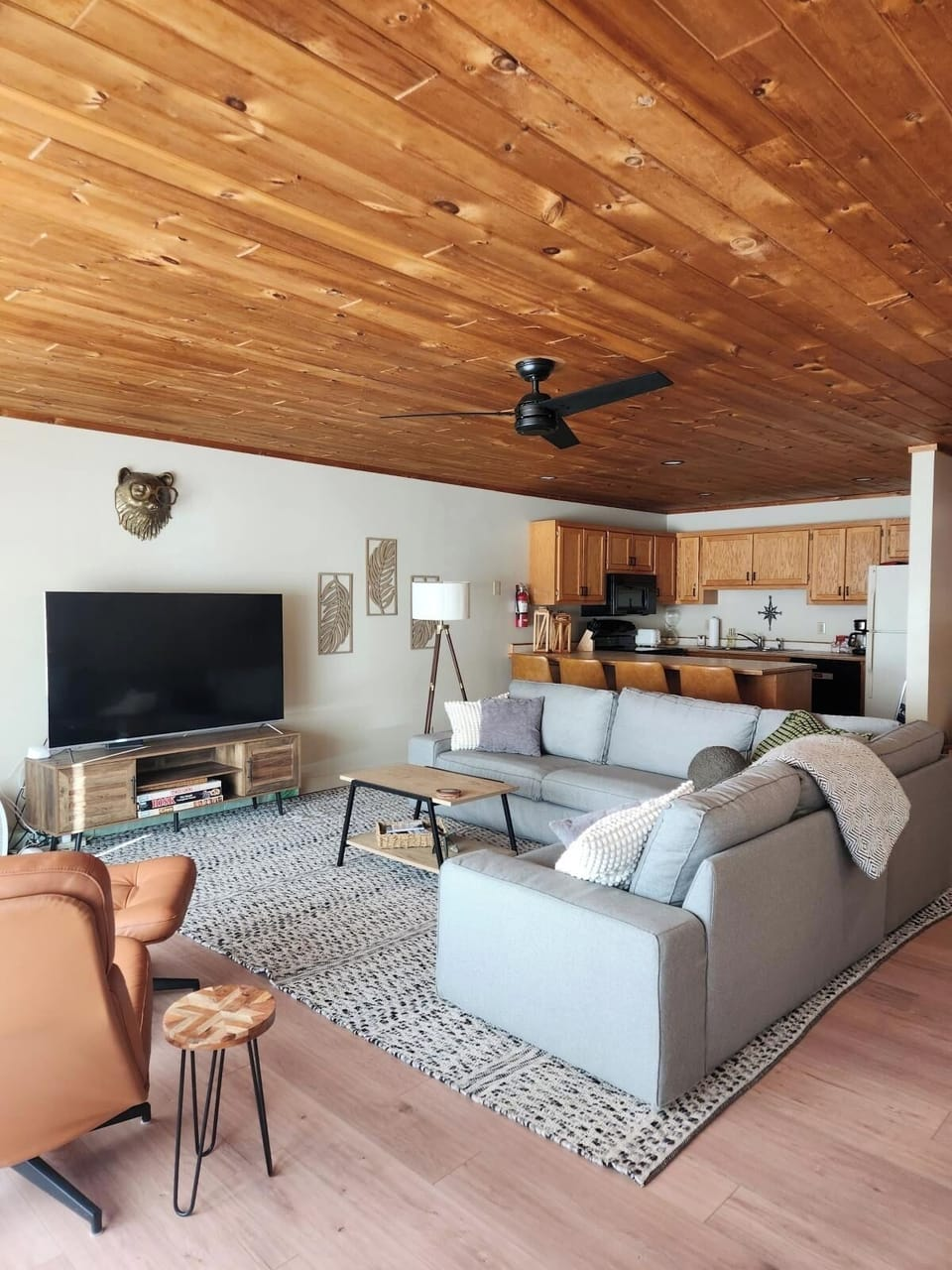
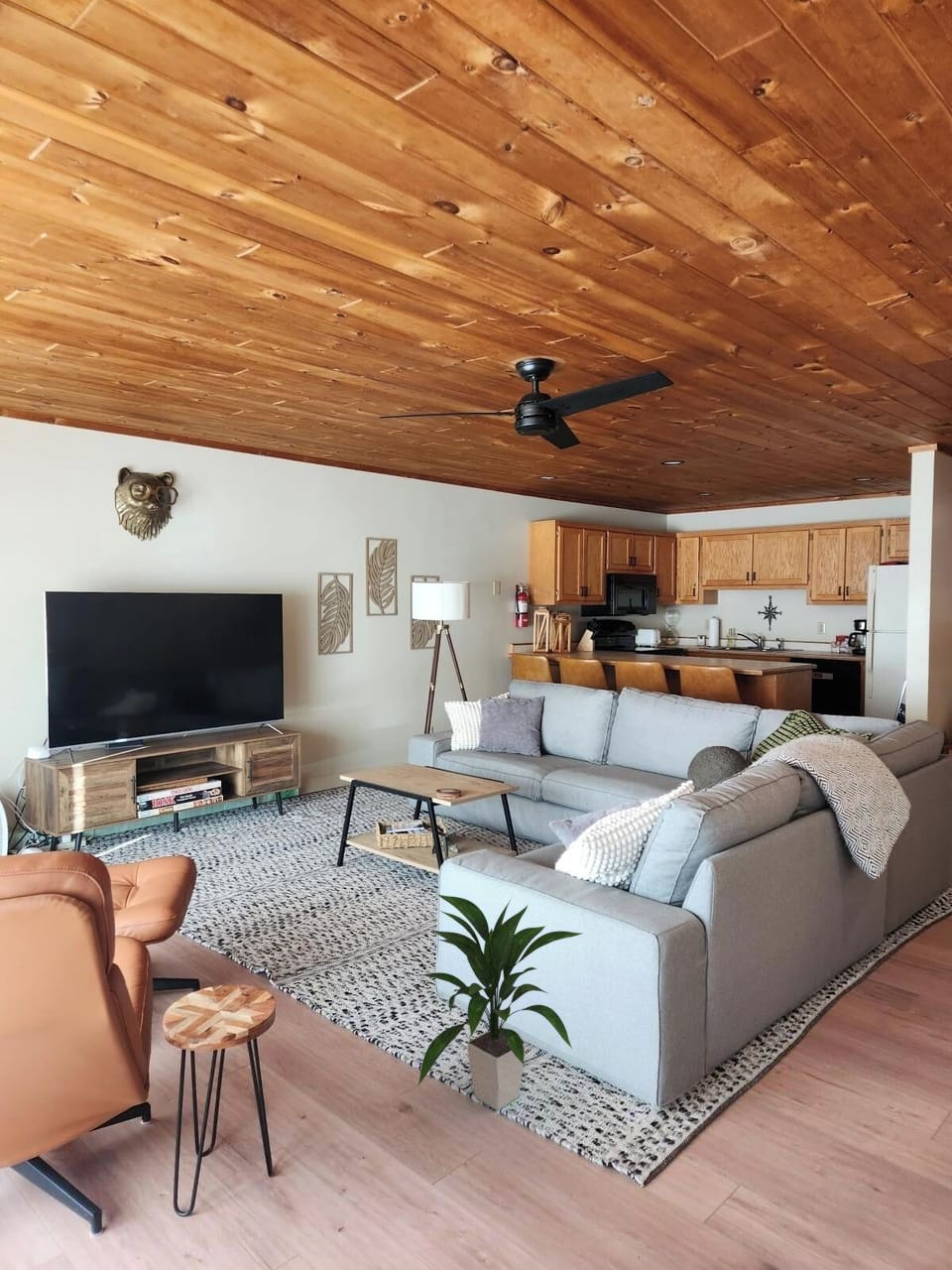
+ indoor plant [416,893,583,1111]
